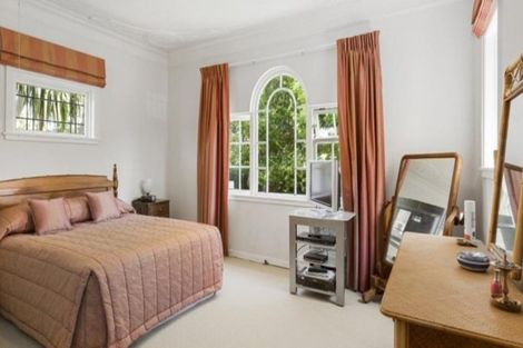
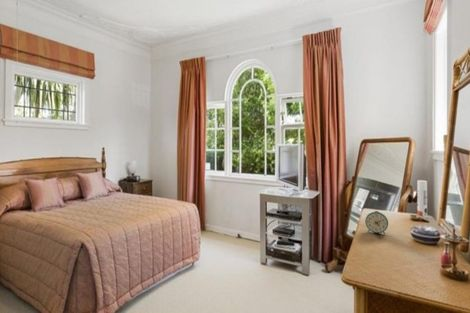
+ alarm clock [364,210,389,235]
